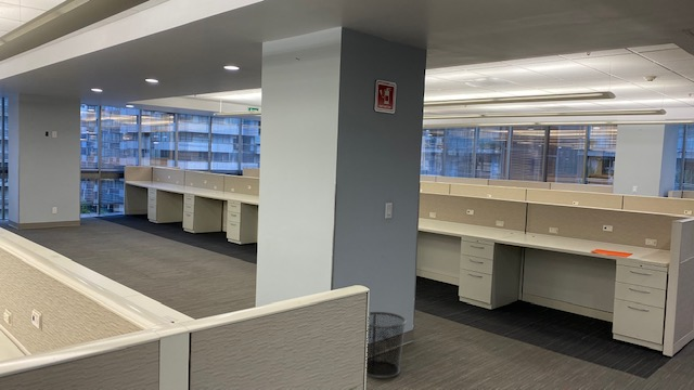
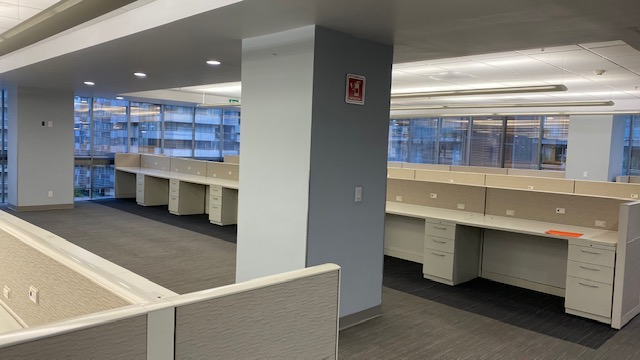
- waste bin [367,311,408,379]
